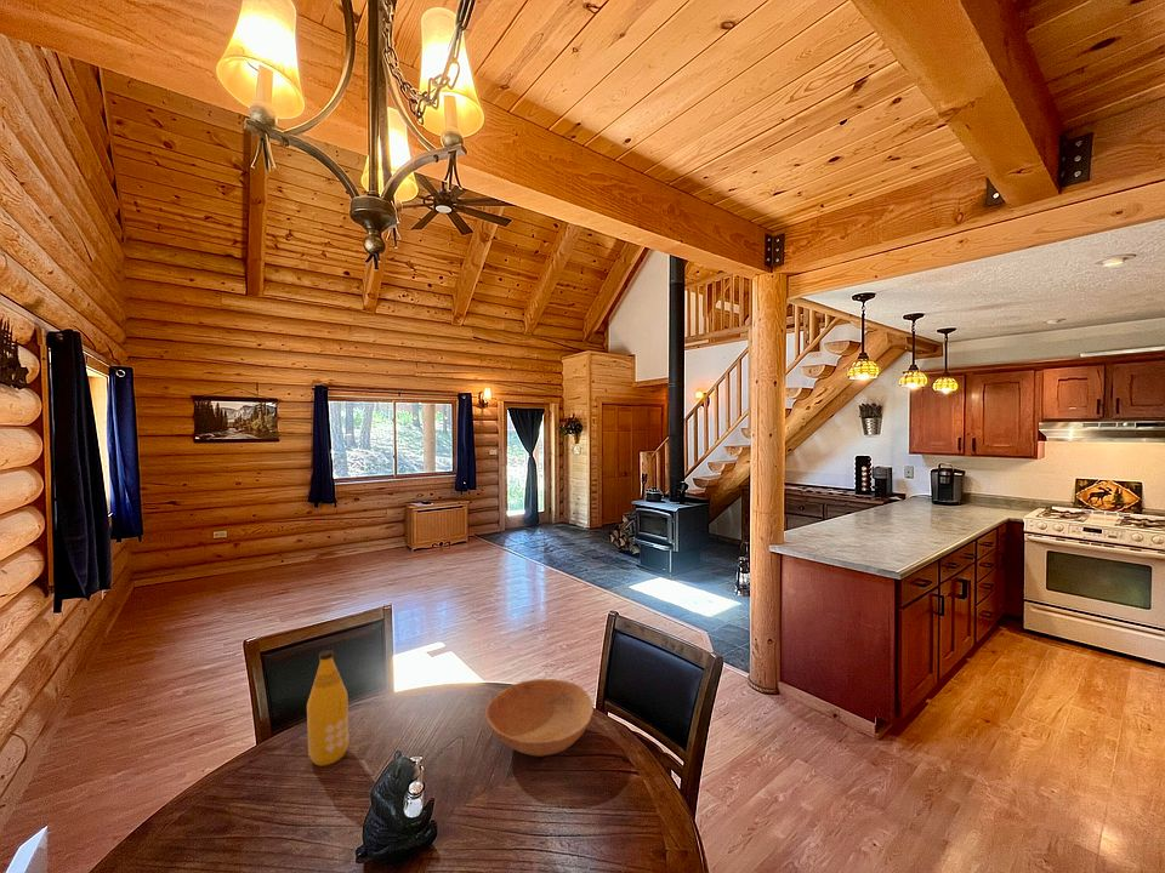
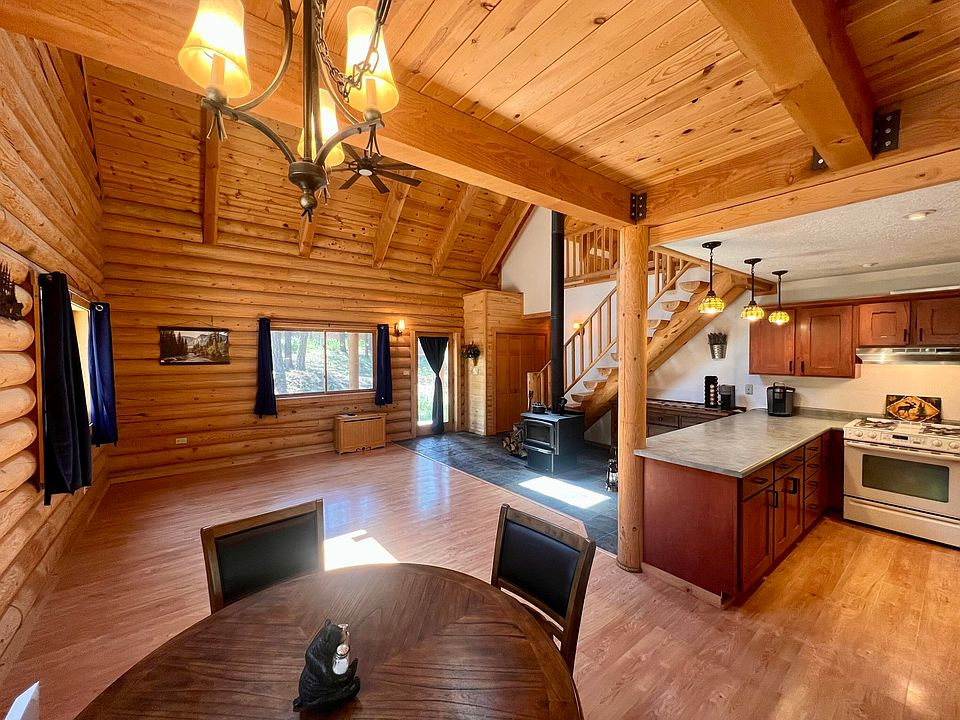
- bowl [484,678,595,757]
- bottle [306,649,351,766]
